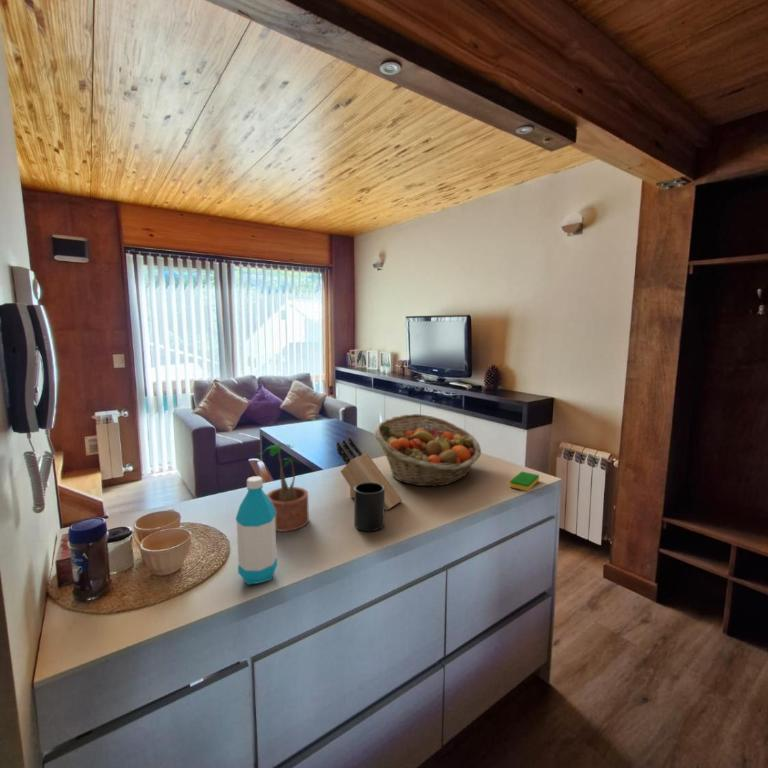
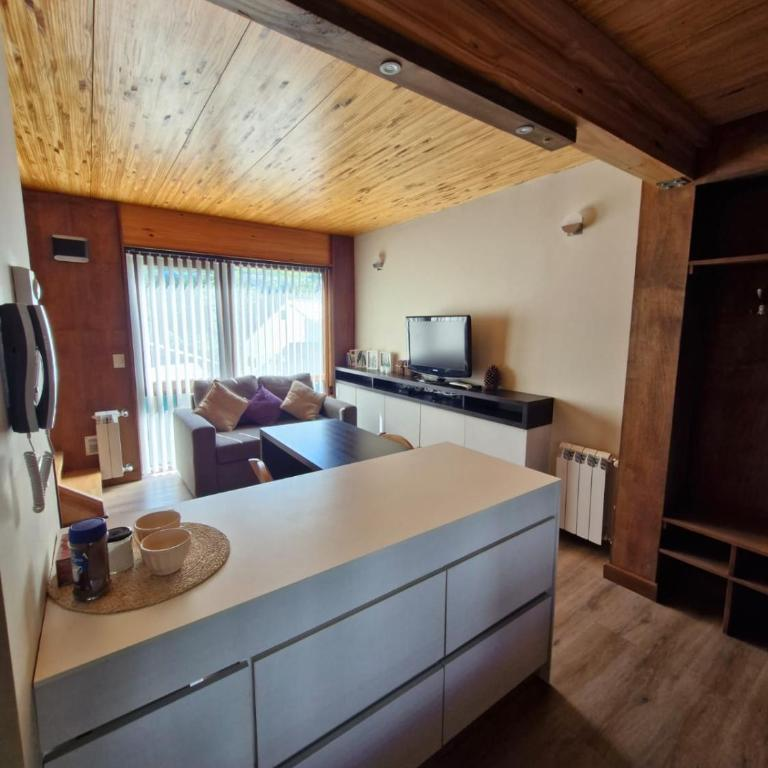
- knife block [336,436,403,511]
- fruit basket [373,413,482,487]
- mug [353,482,385,532]
- water bottle [235,475,278,586]
- dish sponge [509,471,540,492]
- potted plant [257,442,310,532]
